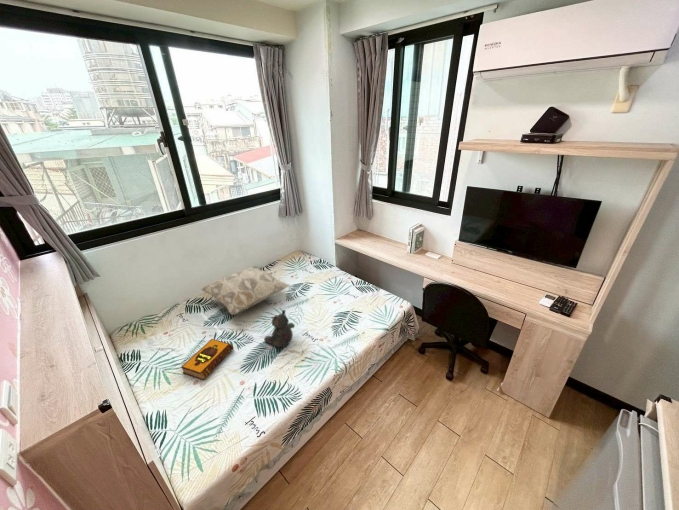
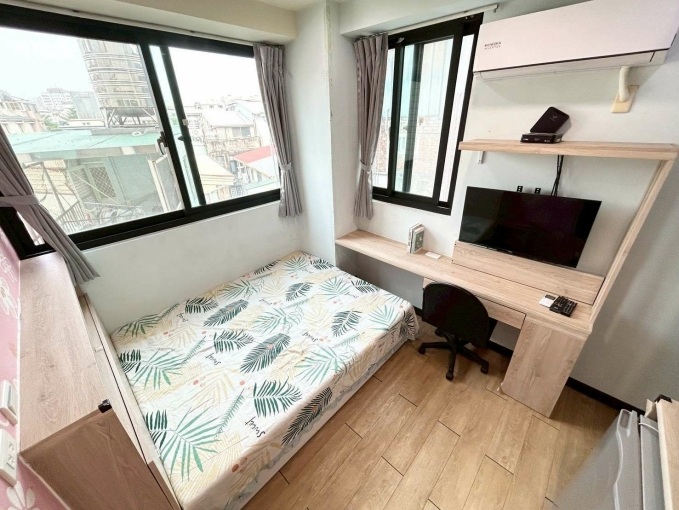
- decorative pillow [200,265,291,316]
- hardback book [180,338,234,381]
- stuffed bear [263,309,296,349]
